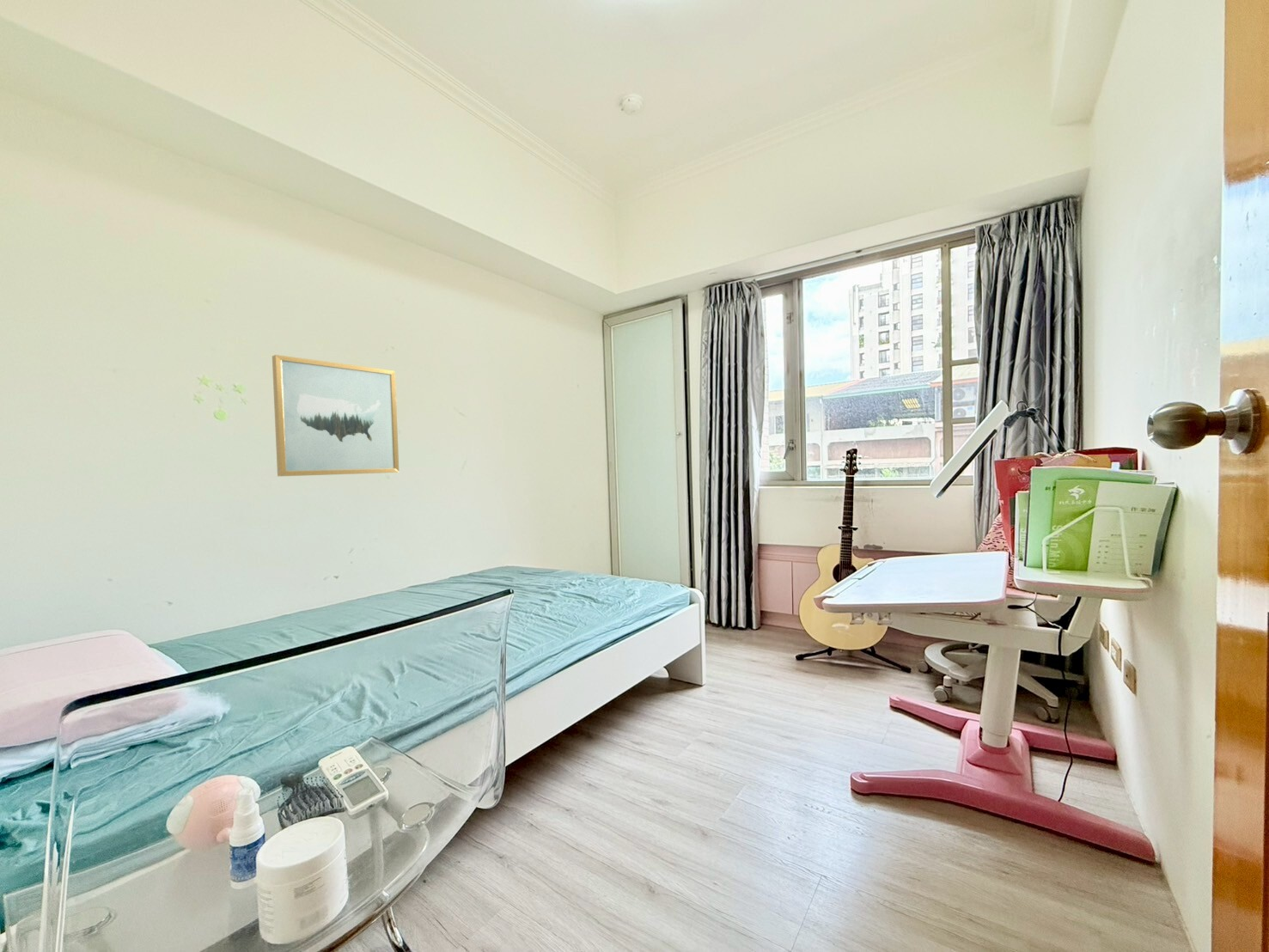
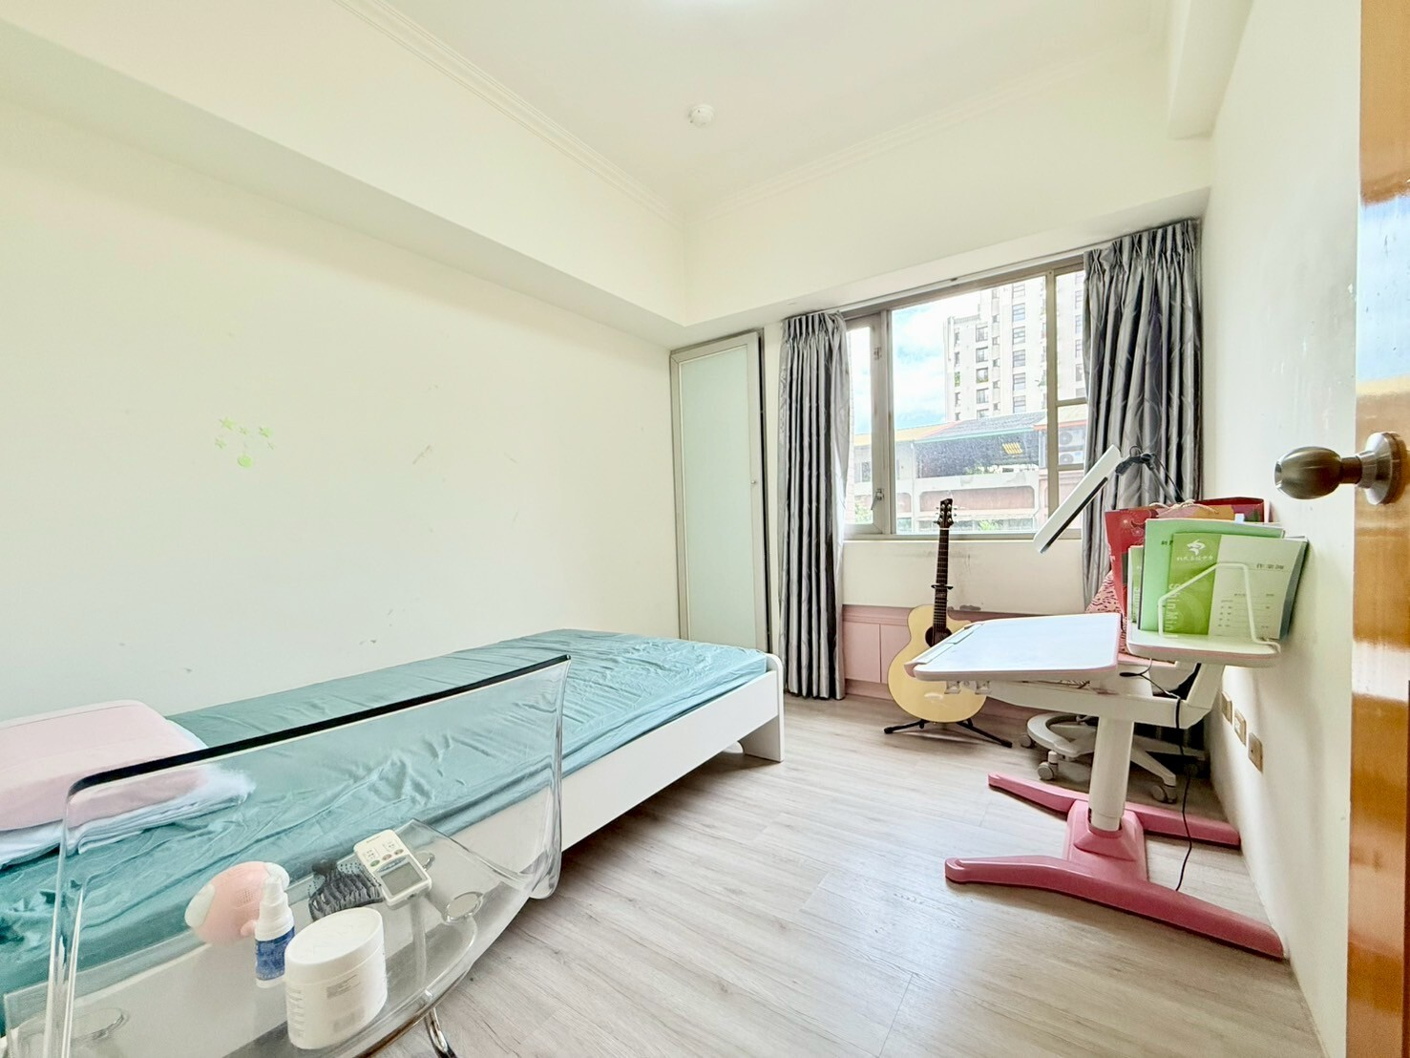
- wall art [271,354,400,477]
